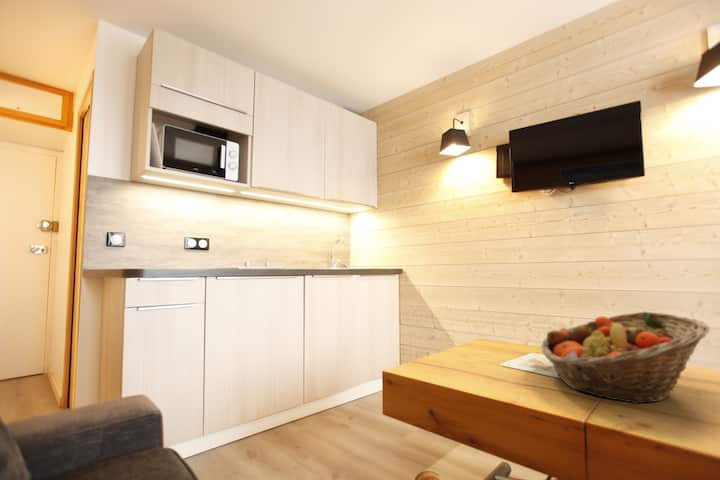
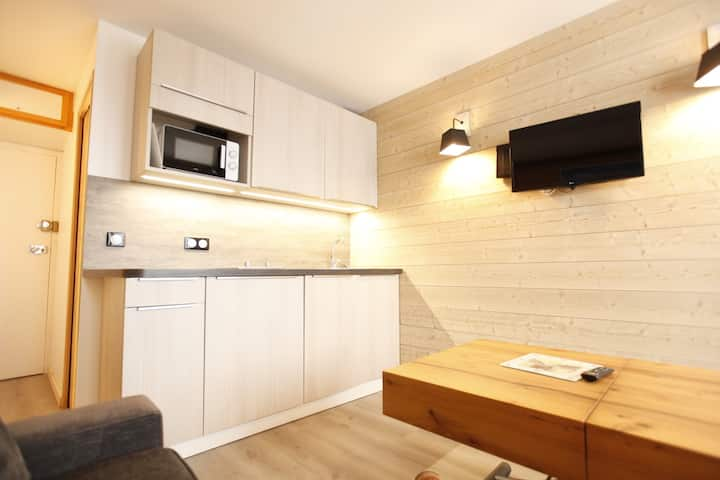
- fruit basket [540,311,711,405]
